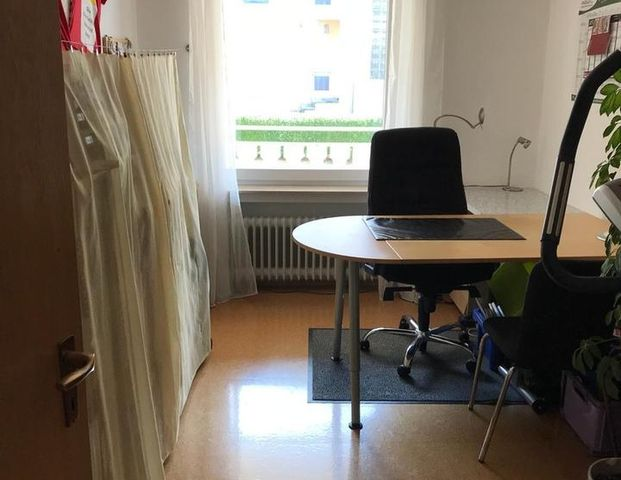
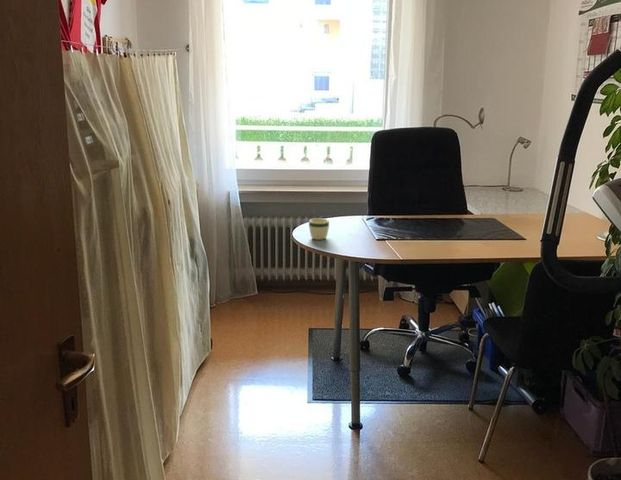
+ mug [308,217,330,241]
